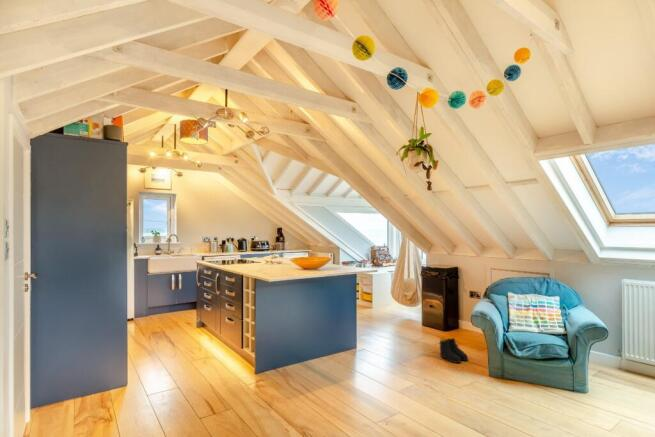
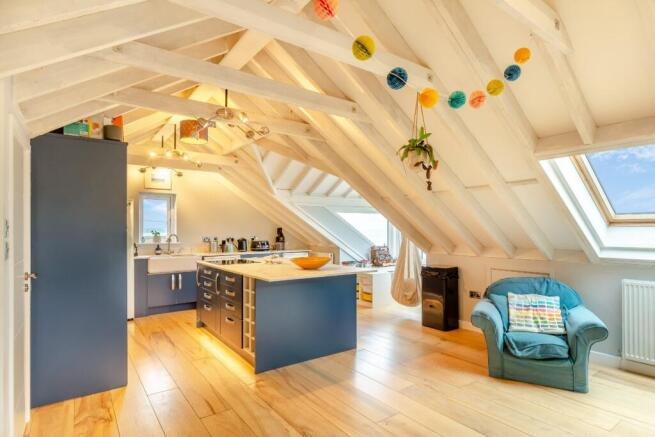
- boots [438,337,469,364]
